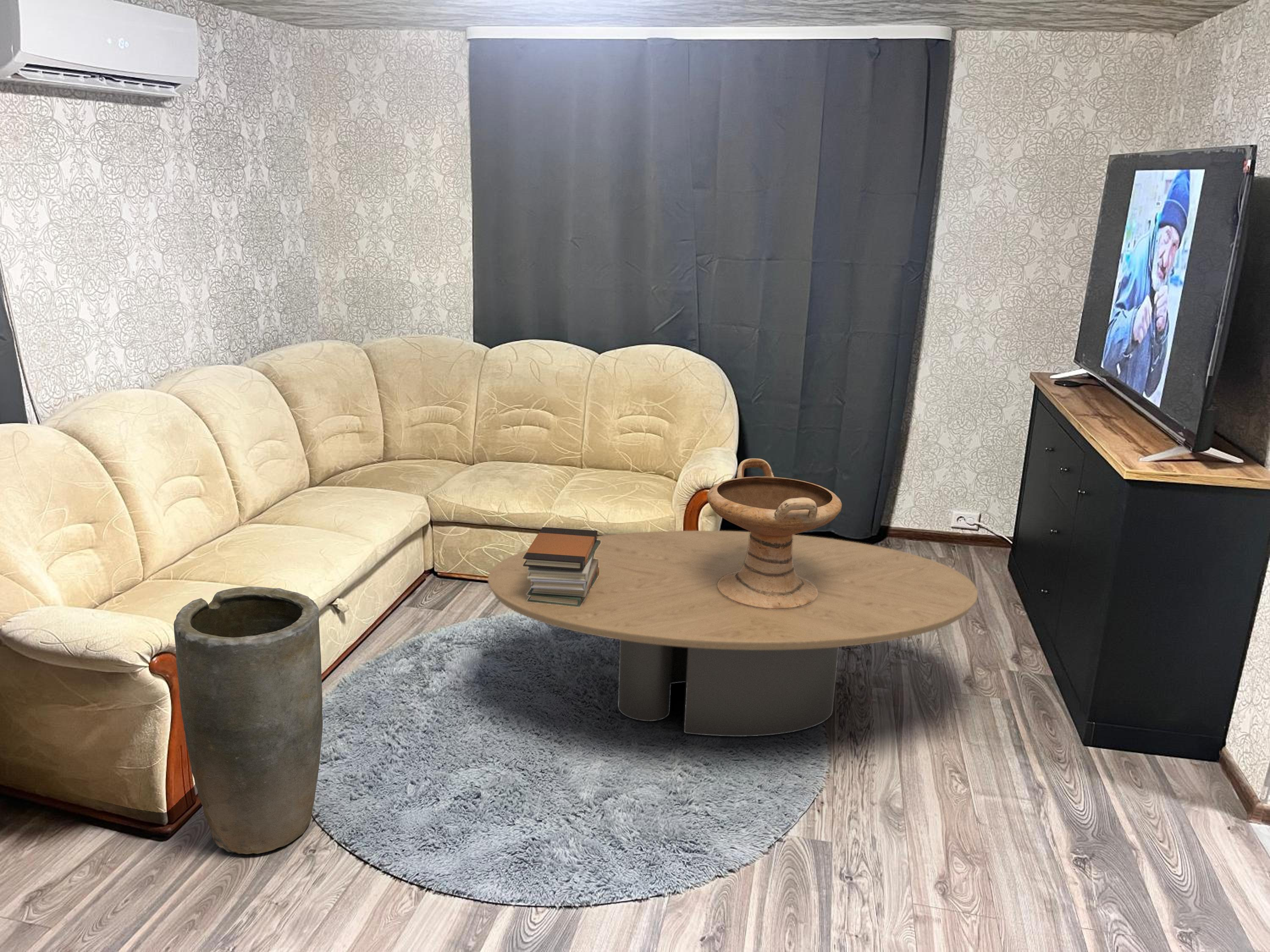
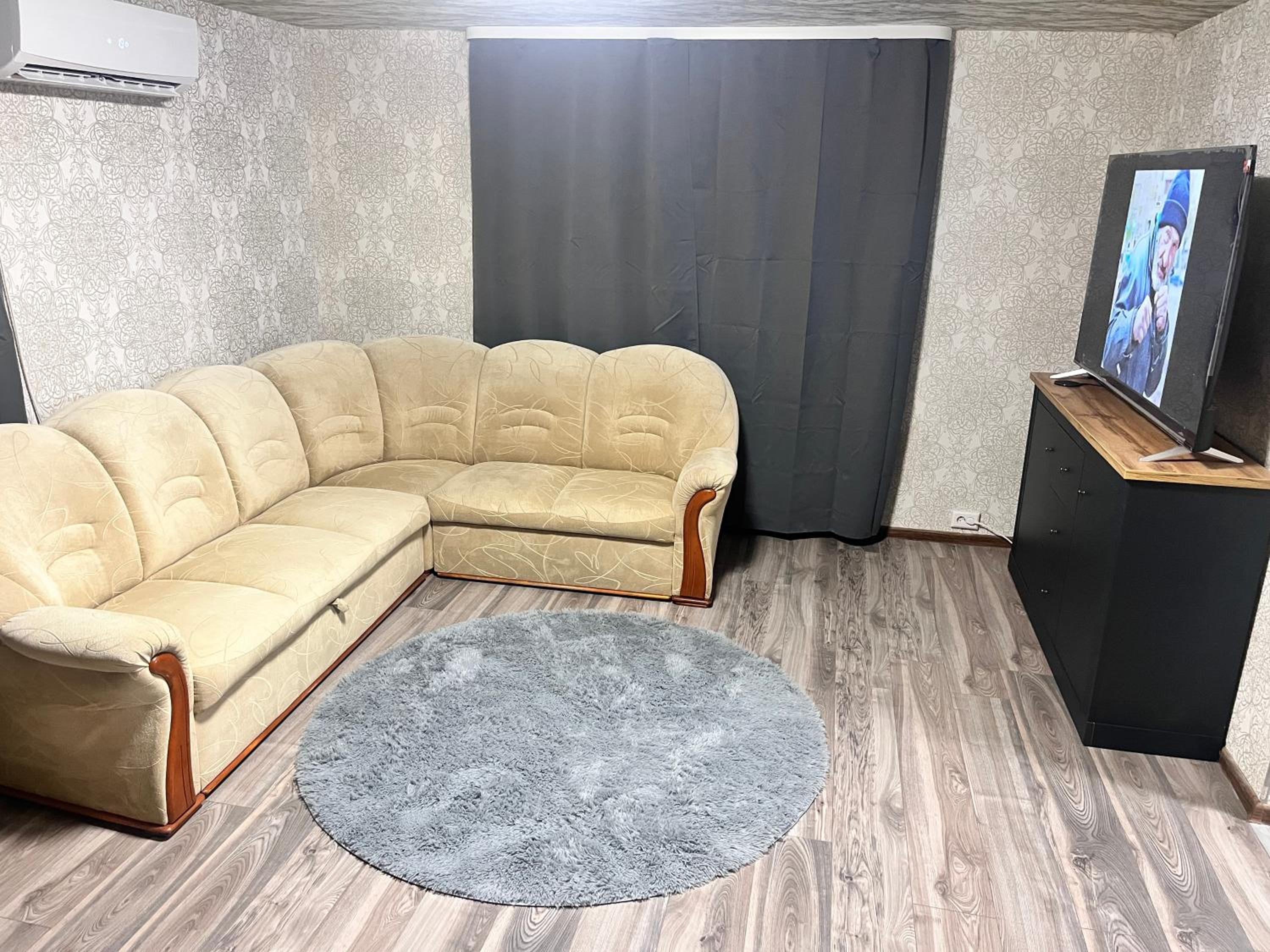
- book stack [523,527,601,607]
- vase [173,586,323,855]
- decorative bowl [707,458,842,609]
- coffee table [488,530,978,737]
